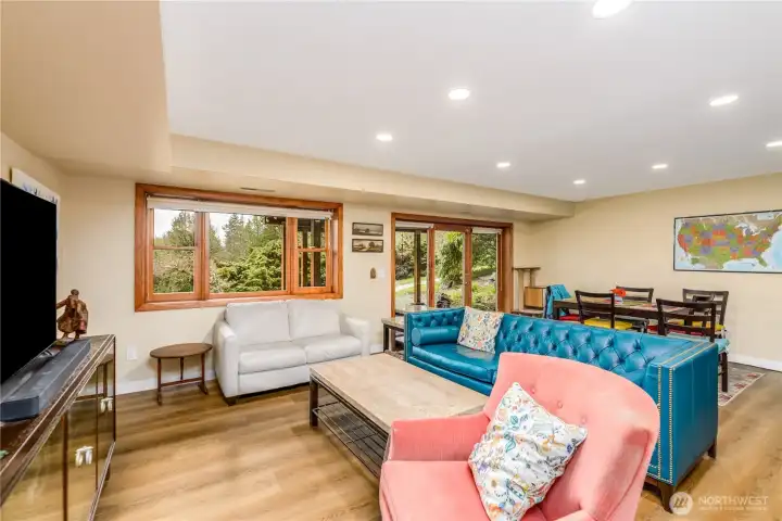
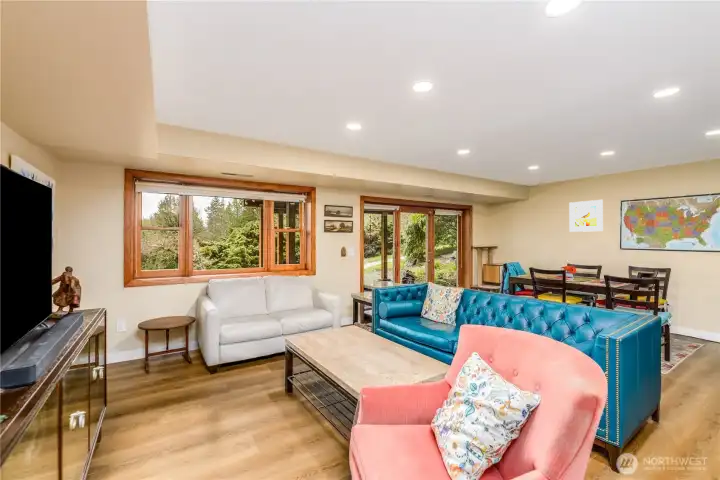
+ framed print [568,199,604,233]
